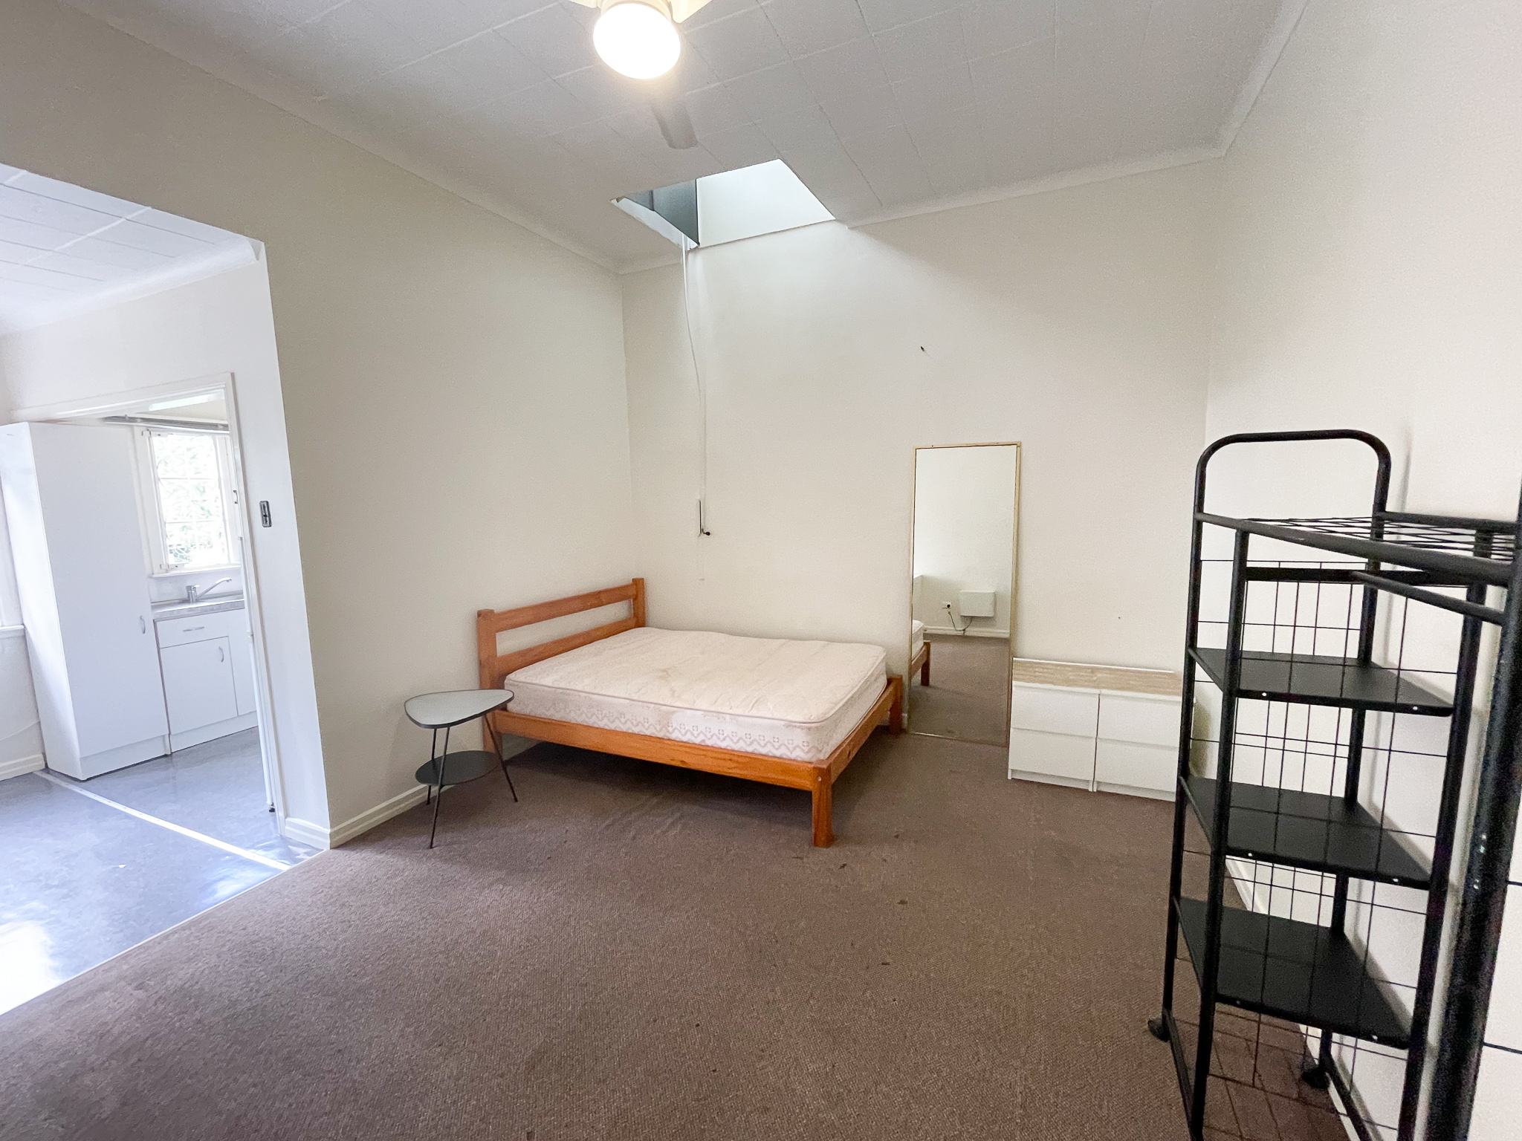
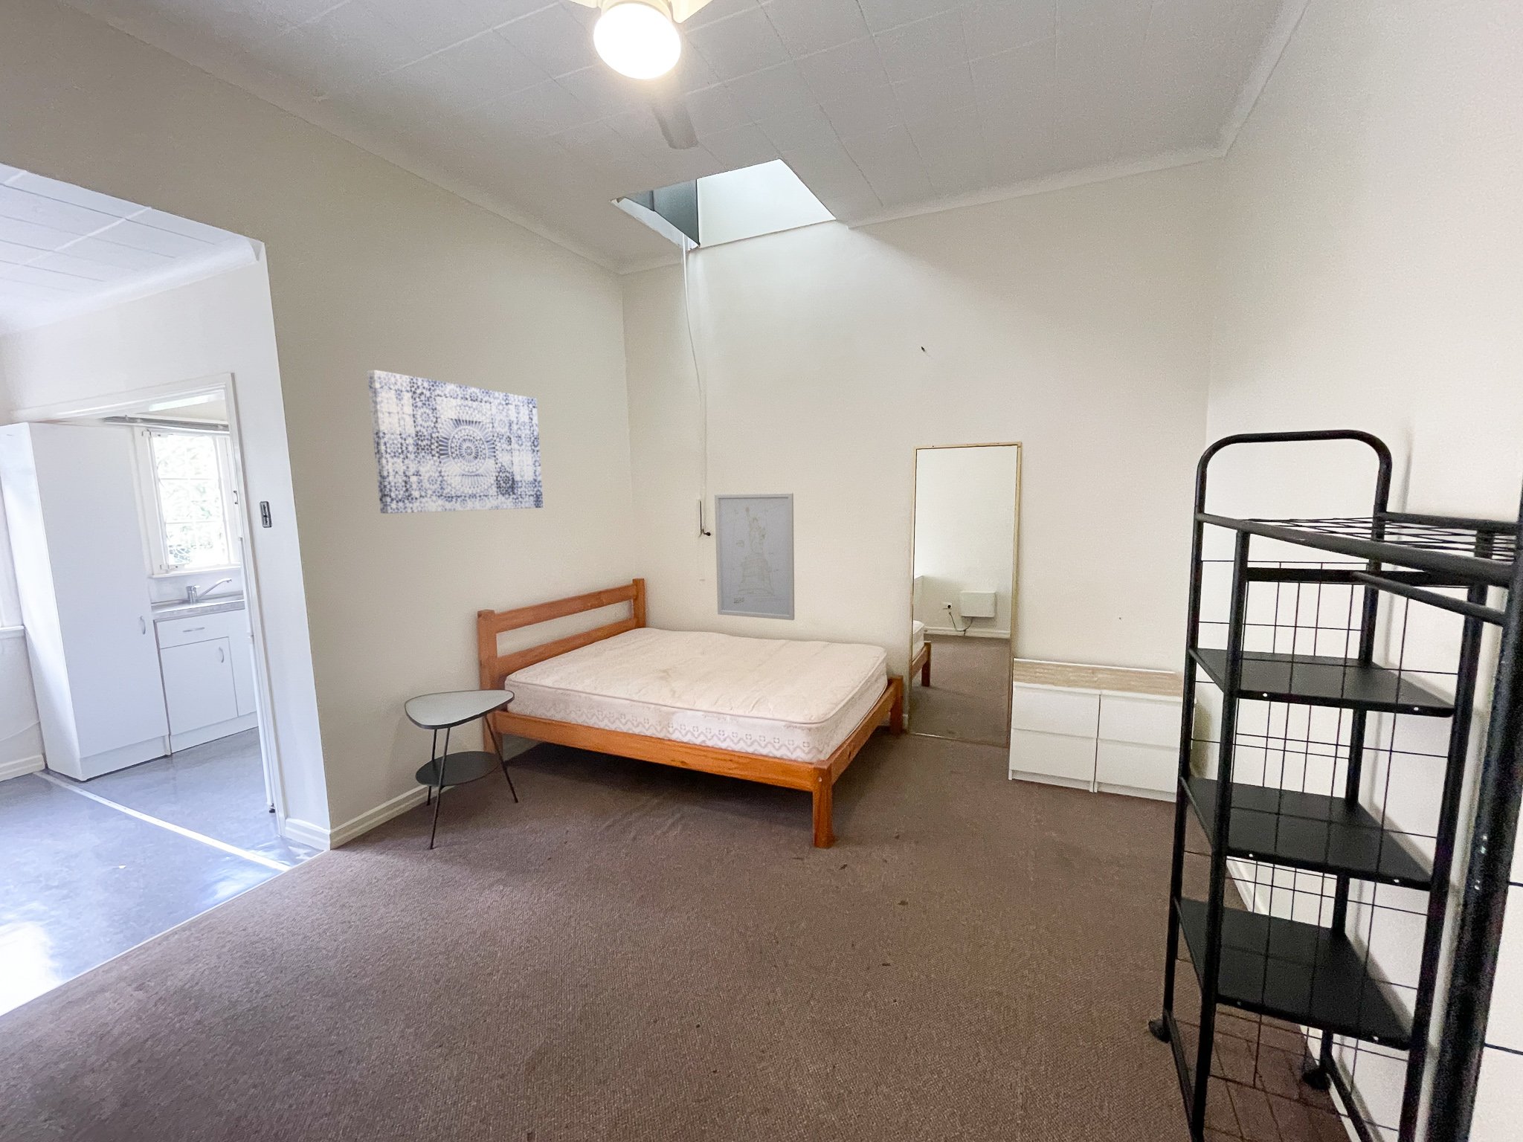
+ wall art [367,369,543,513]
+ wall art [714,492,795,621]
